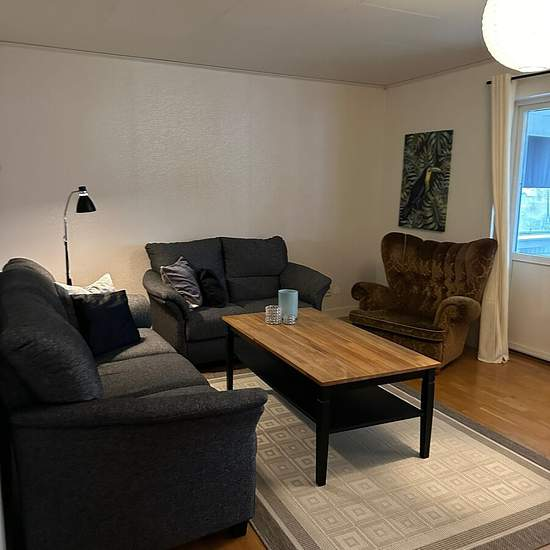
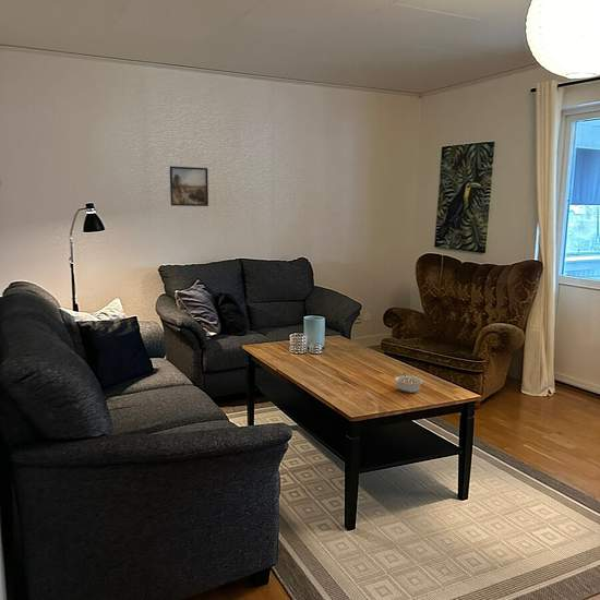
+ legume [394,371,424,394]
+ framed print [169,166,209,207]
